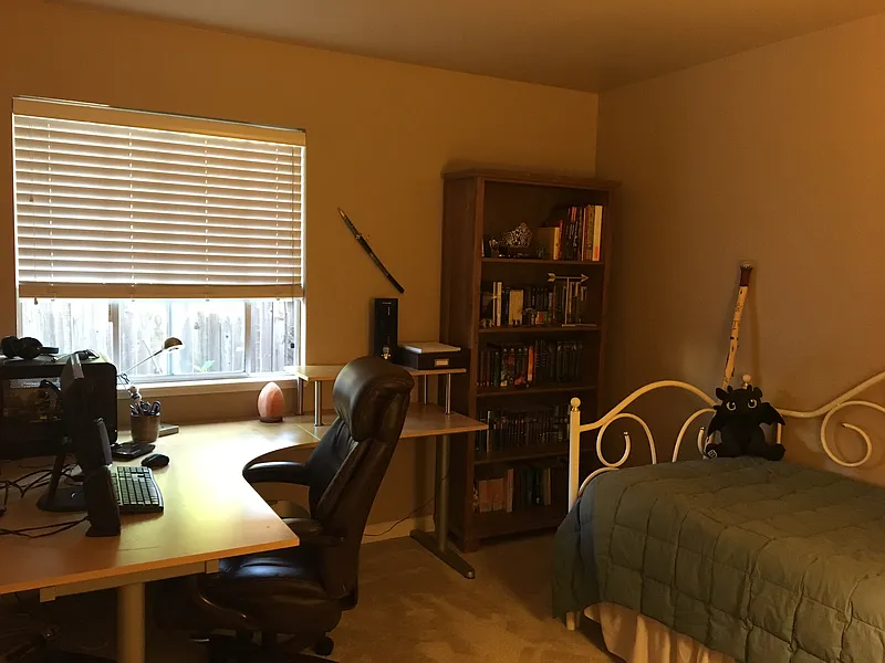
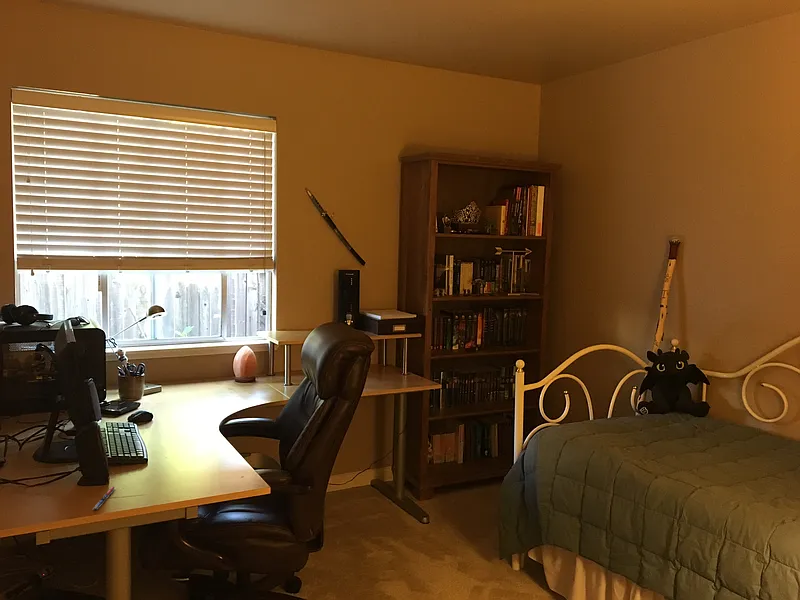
+ pen [92,485,116,510]
